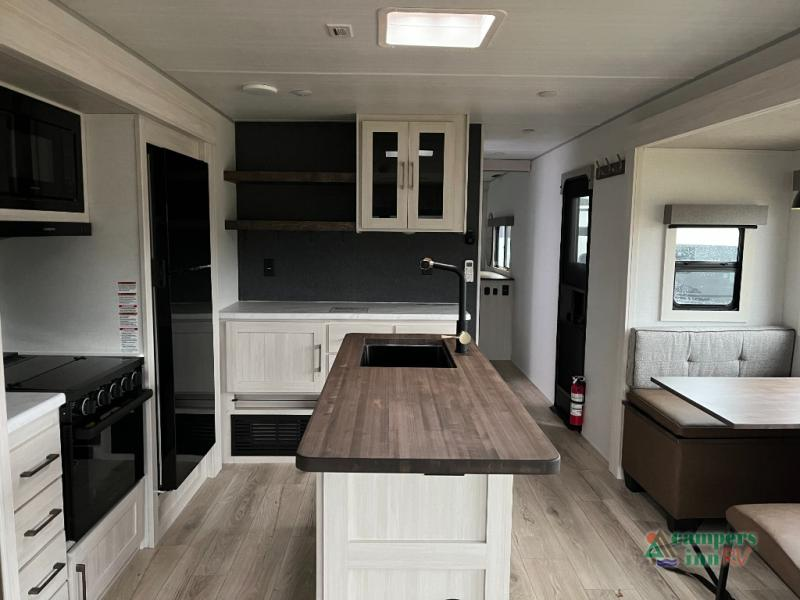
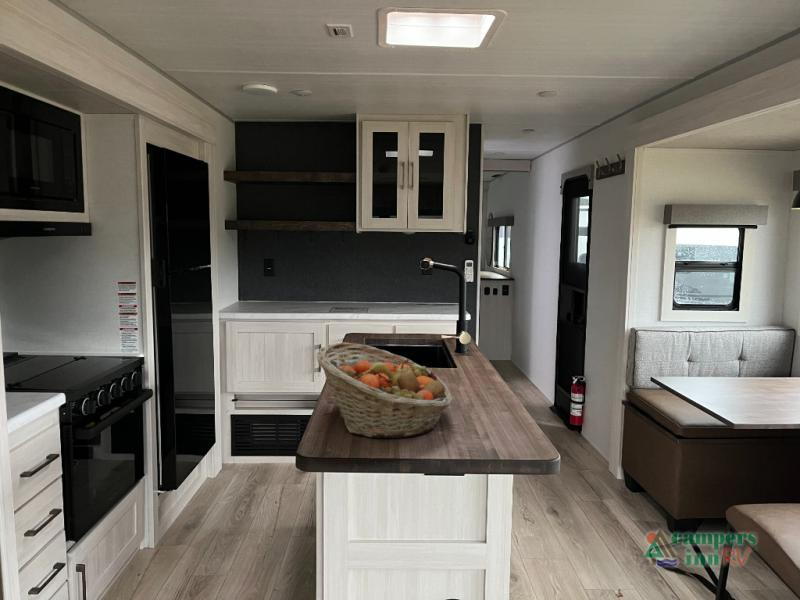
+ fruit basket [316,341,453,439]
